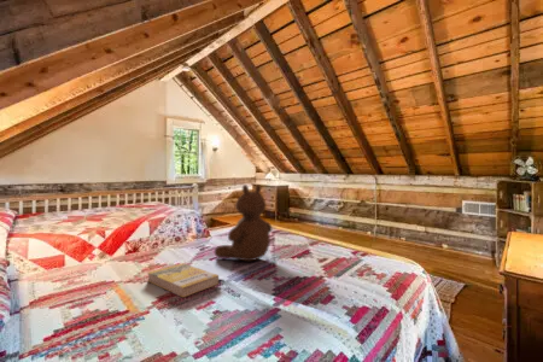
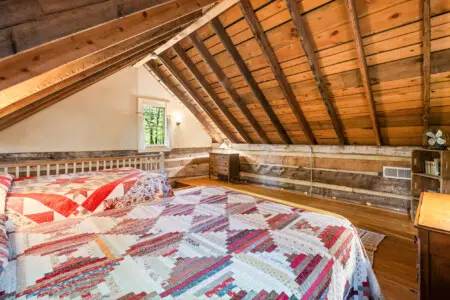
- teddy bear [214,183,273,262]
- book [147,262,220,298]
